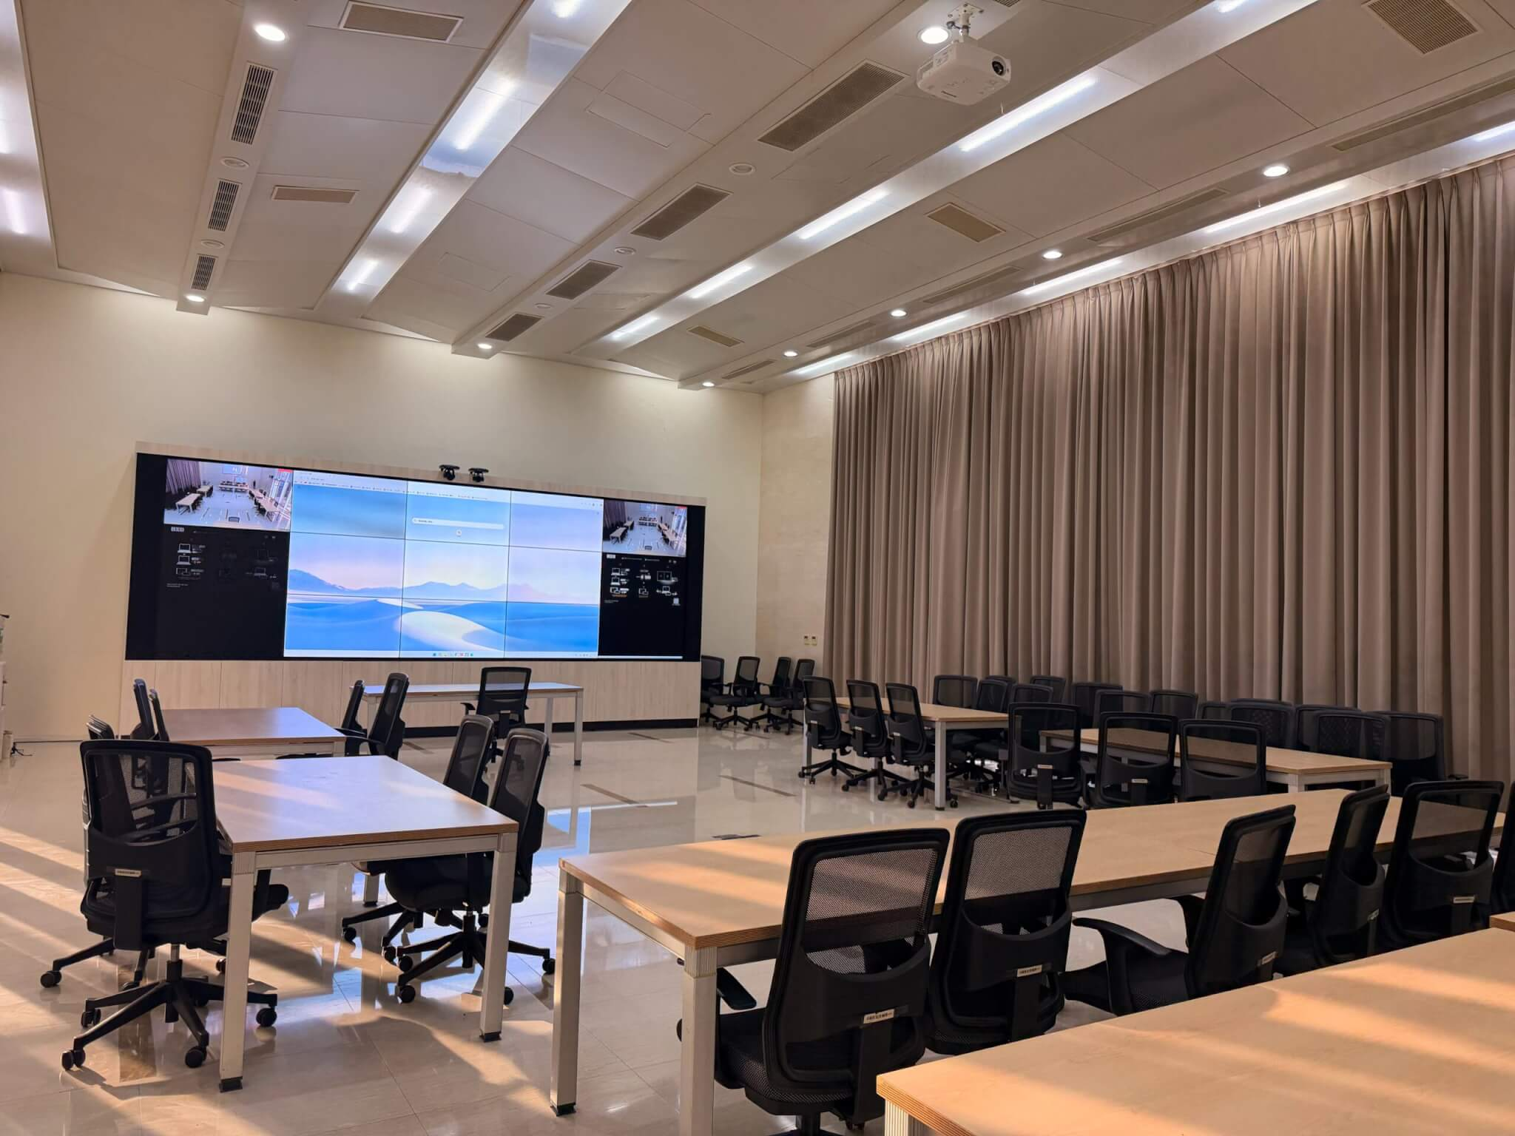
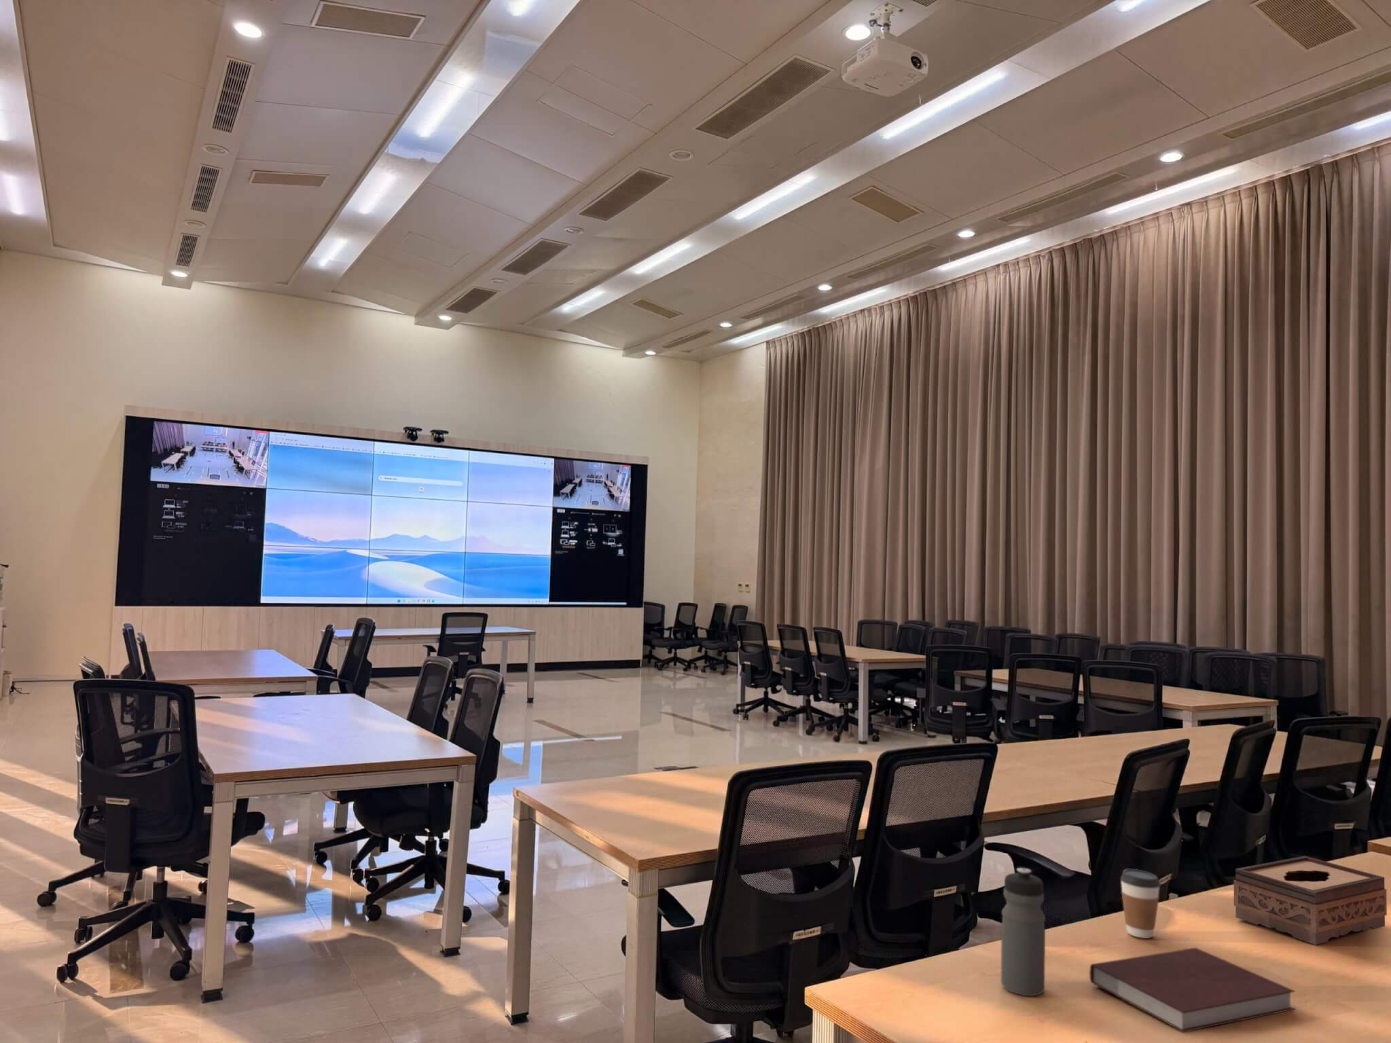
+ water bottle [1000,867,1046,997]
+ tissue box [1233,856,1388,945]
+ notebook [1089,948,1296,1033]
+ coffee cup [1120,869,1161,939]
